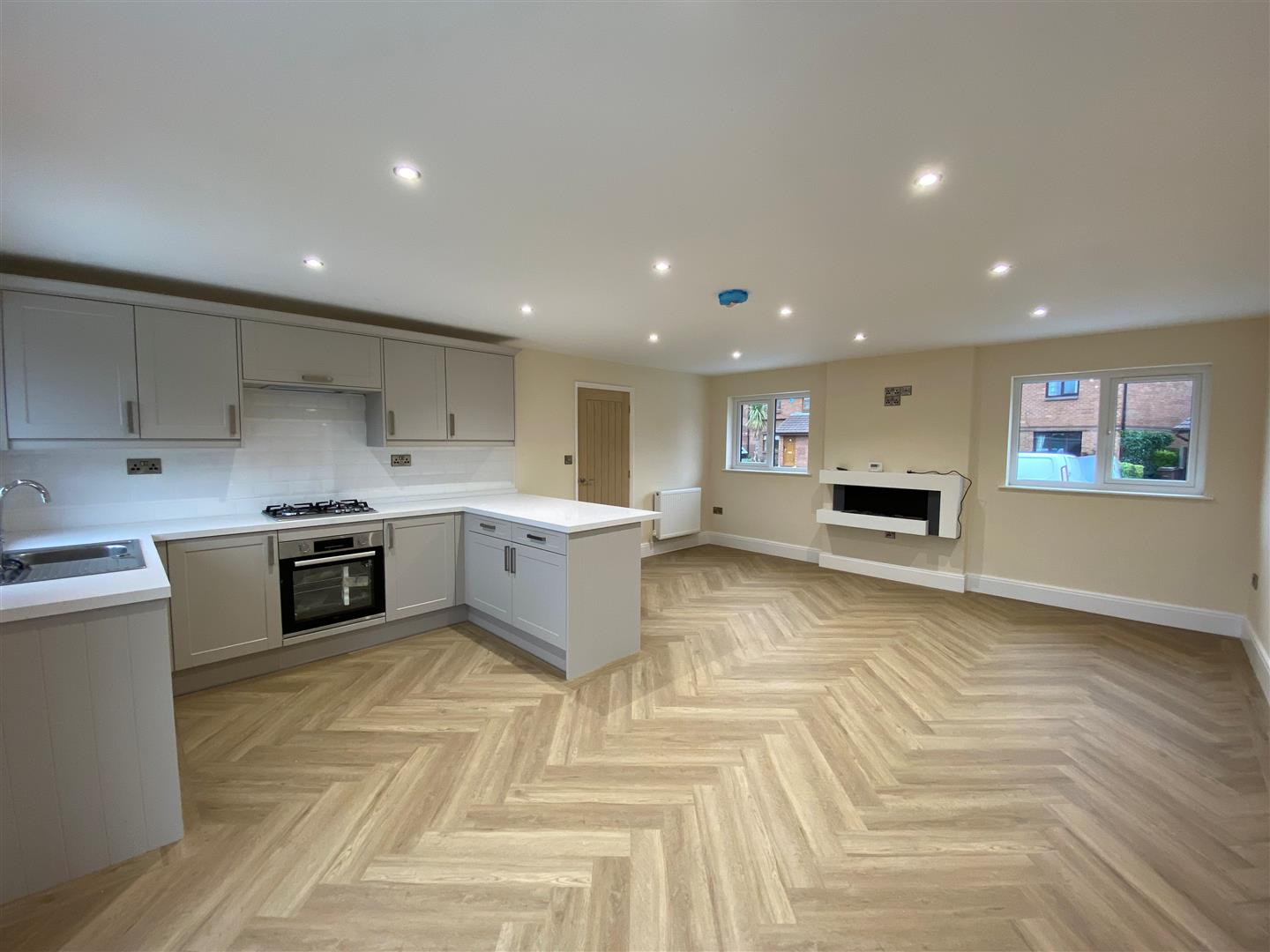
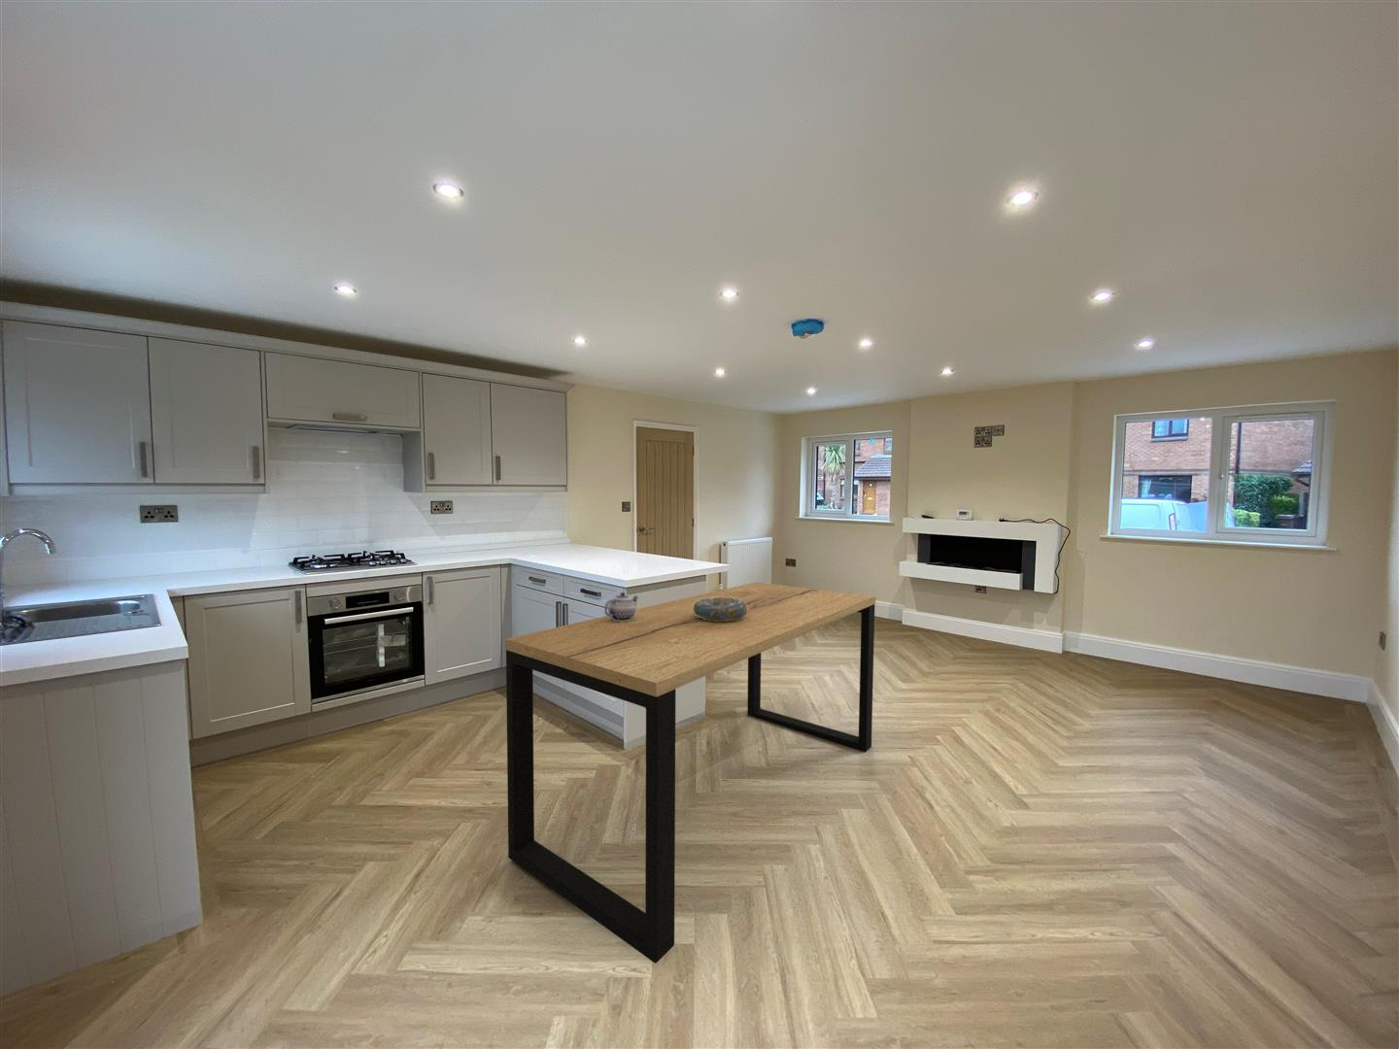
+ decorative bowl [693,597,748,621]
+ dining table [505,581,877,964]
+ teapot [604,592,639,621]
